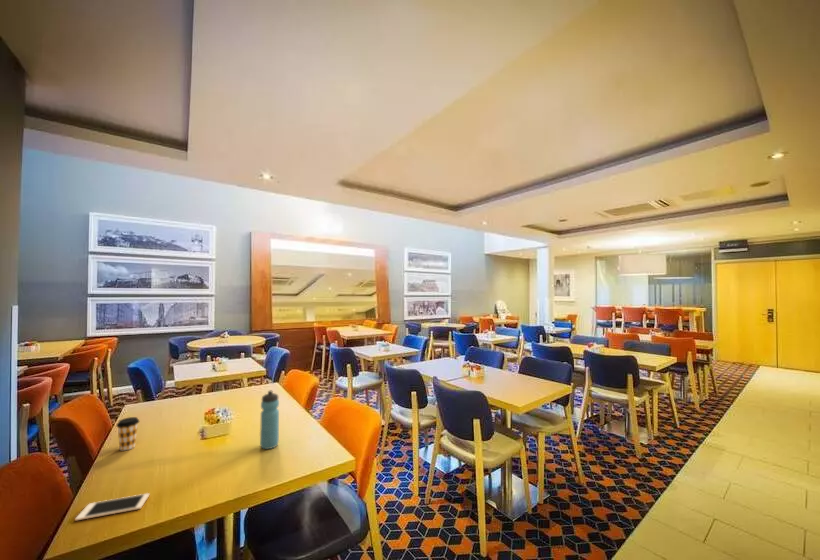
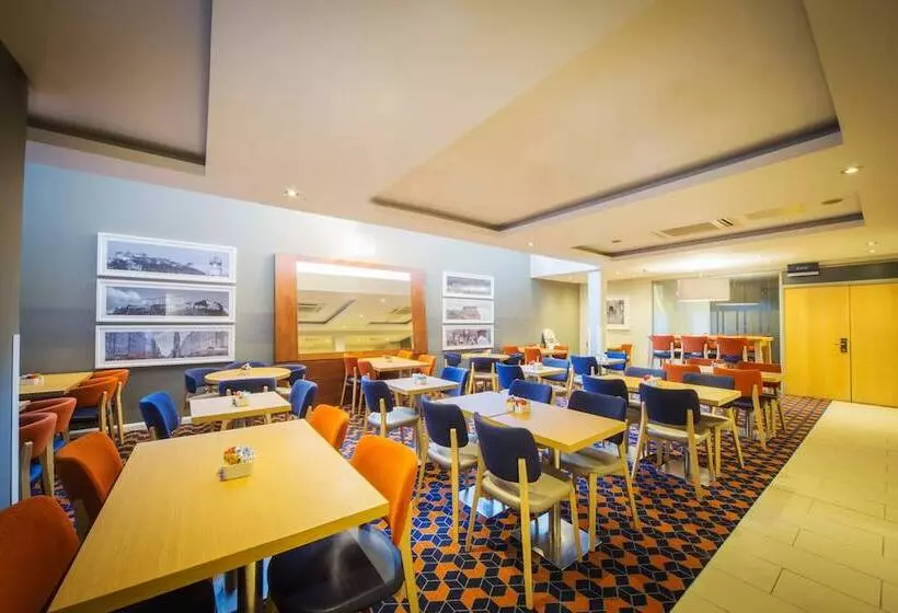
- cell phone [74,492,150,522]
- coffee cup [115,416,140,451]
- water bottle [259,390,280,450]
